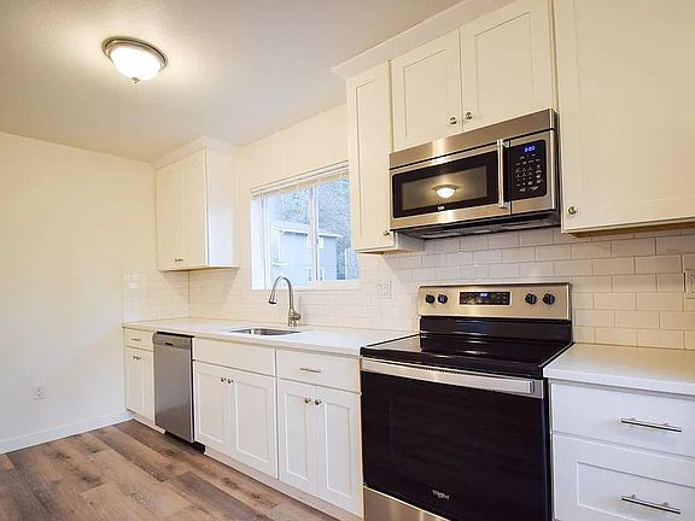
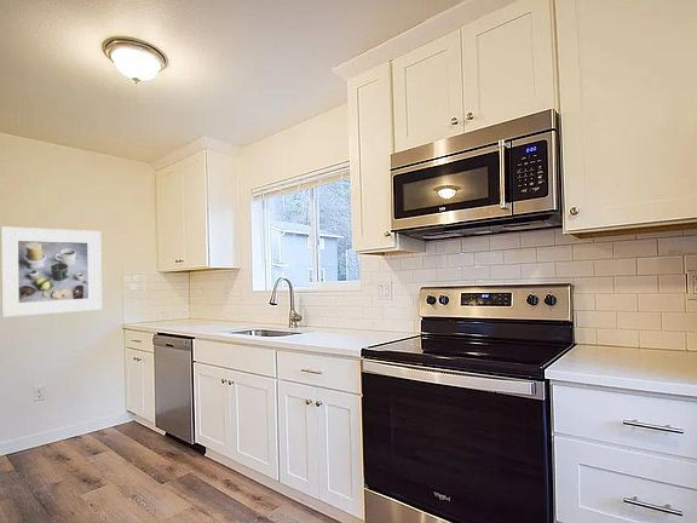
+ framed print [0,225,103,318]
